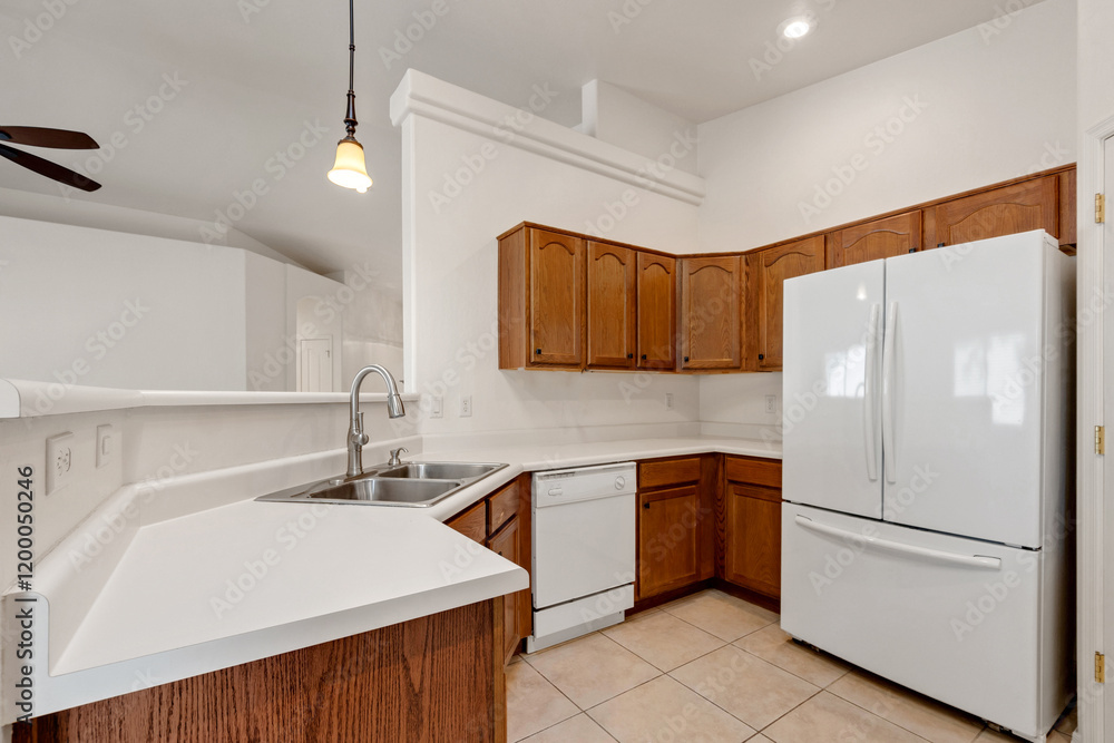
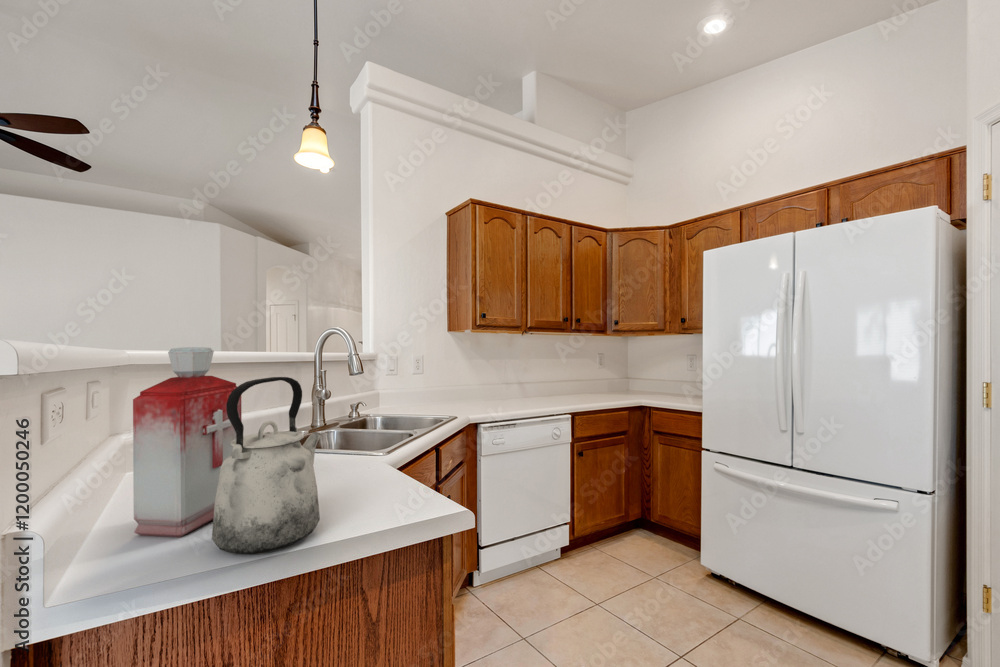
+ kettle [211,376,323,555]
+ bottle [132,346,243,538]
